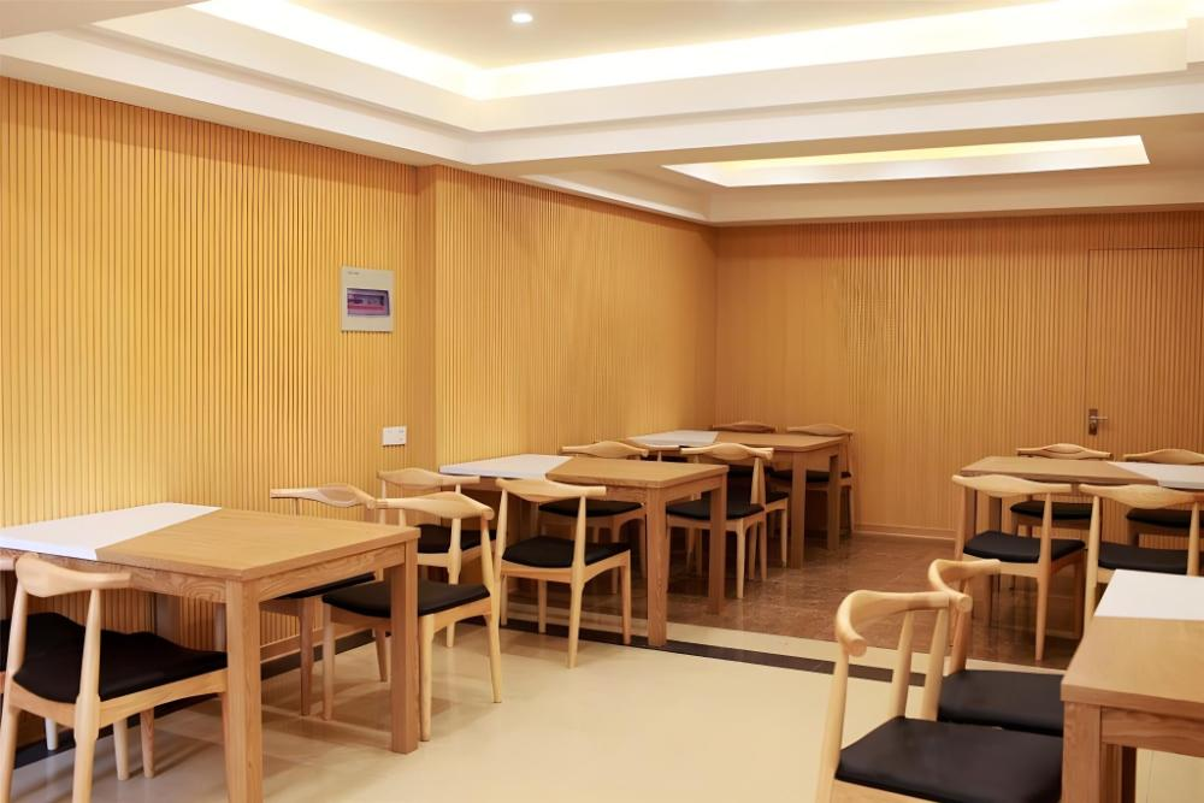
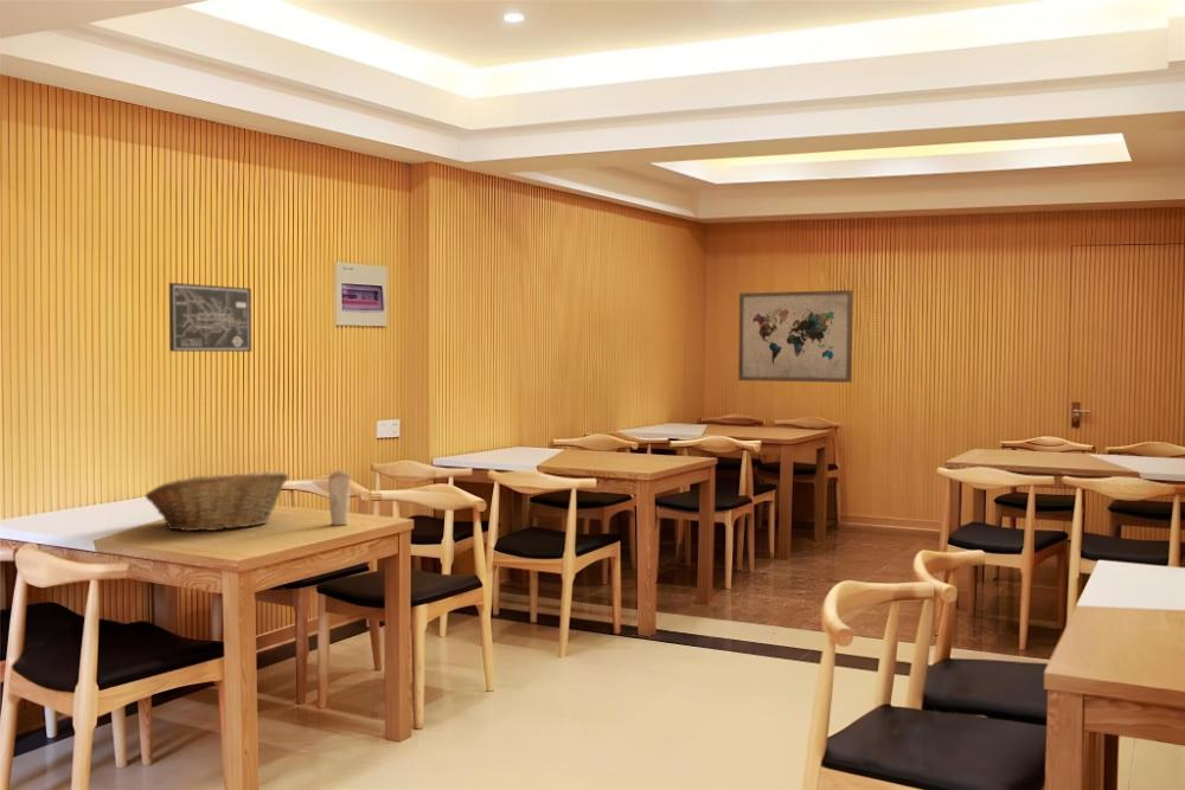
+ wall art [737,289,854,384]
+ wall art [168,282,252,353]
+ candle [327,470,352,526]
+ fruit basket [145,469,289,532]
